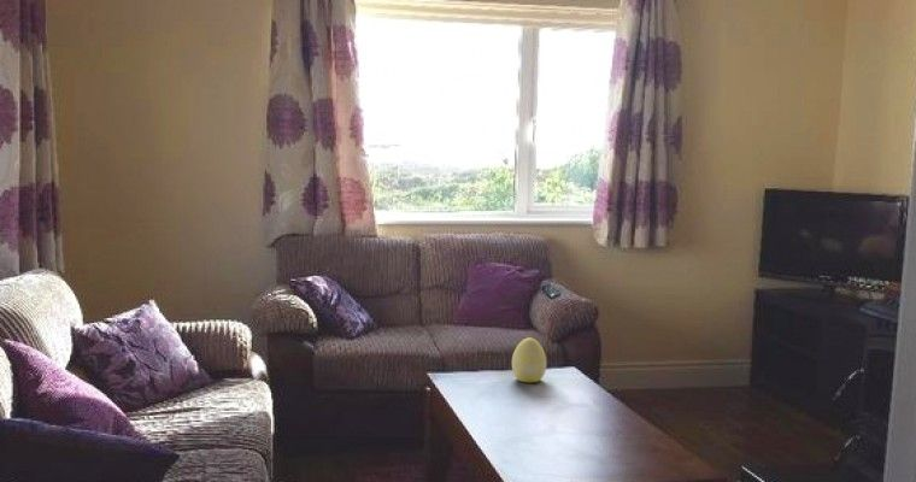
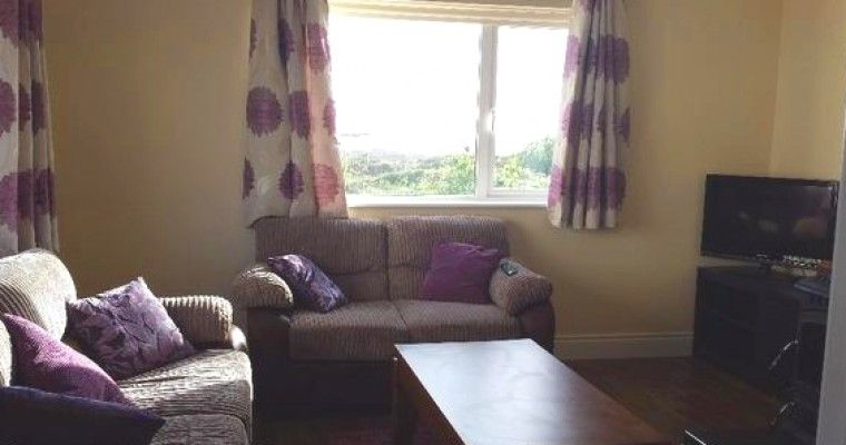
- decorative egg [511,336,547,383]
